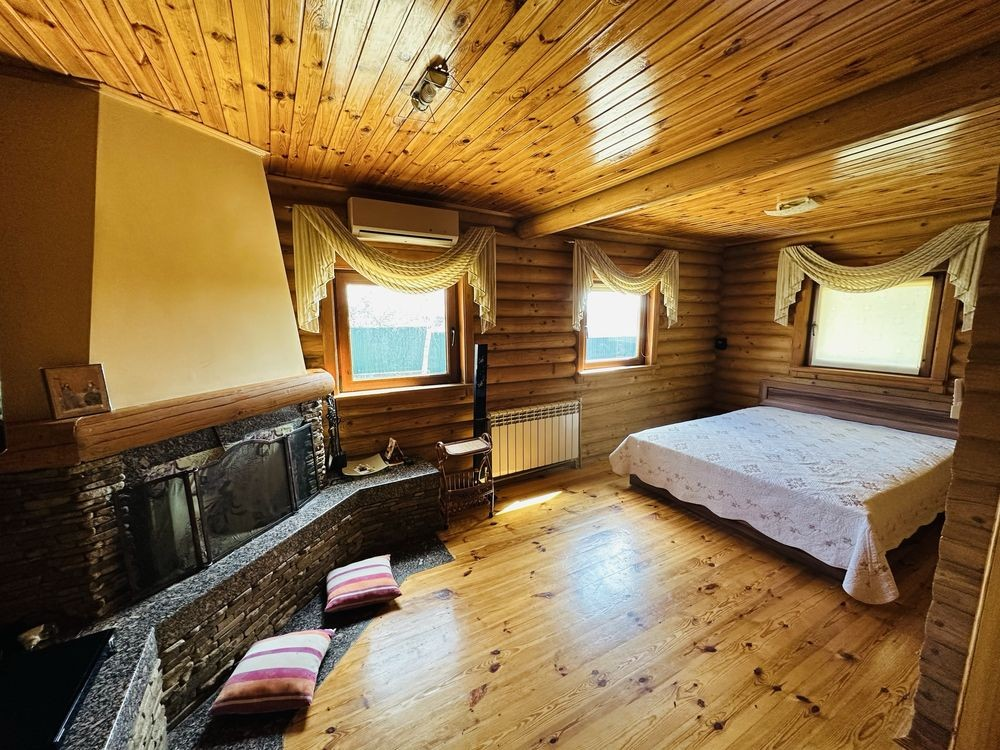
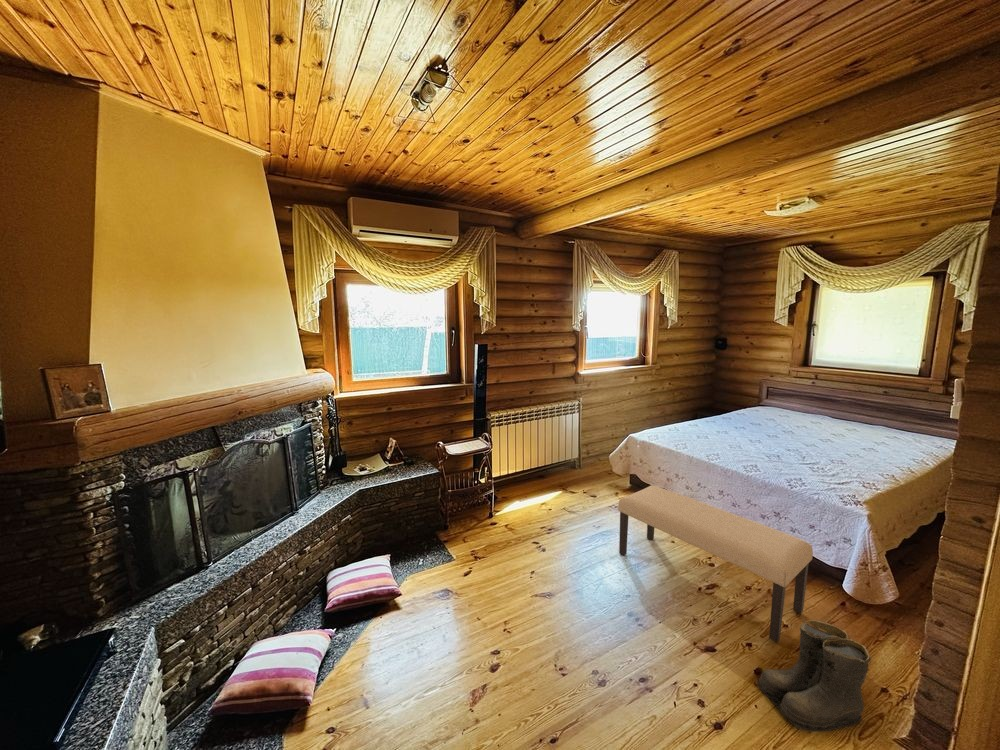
+ boots [756,619,872,732]
+ bench [617,484,814,643]
